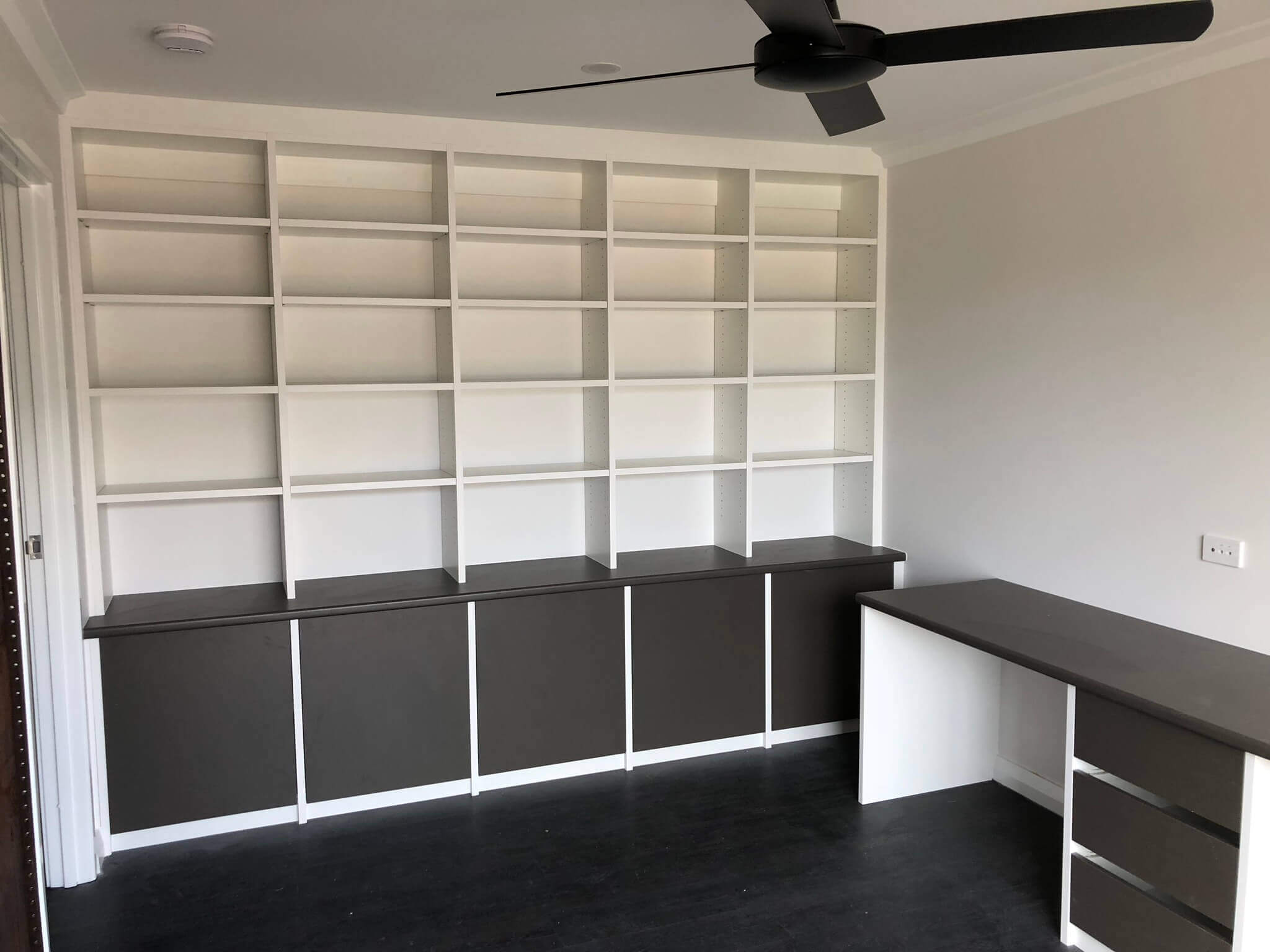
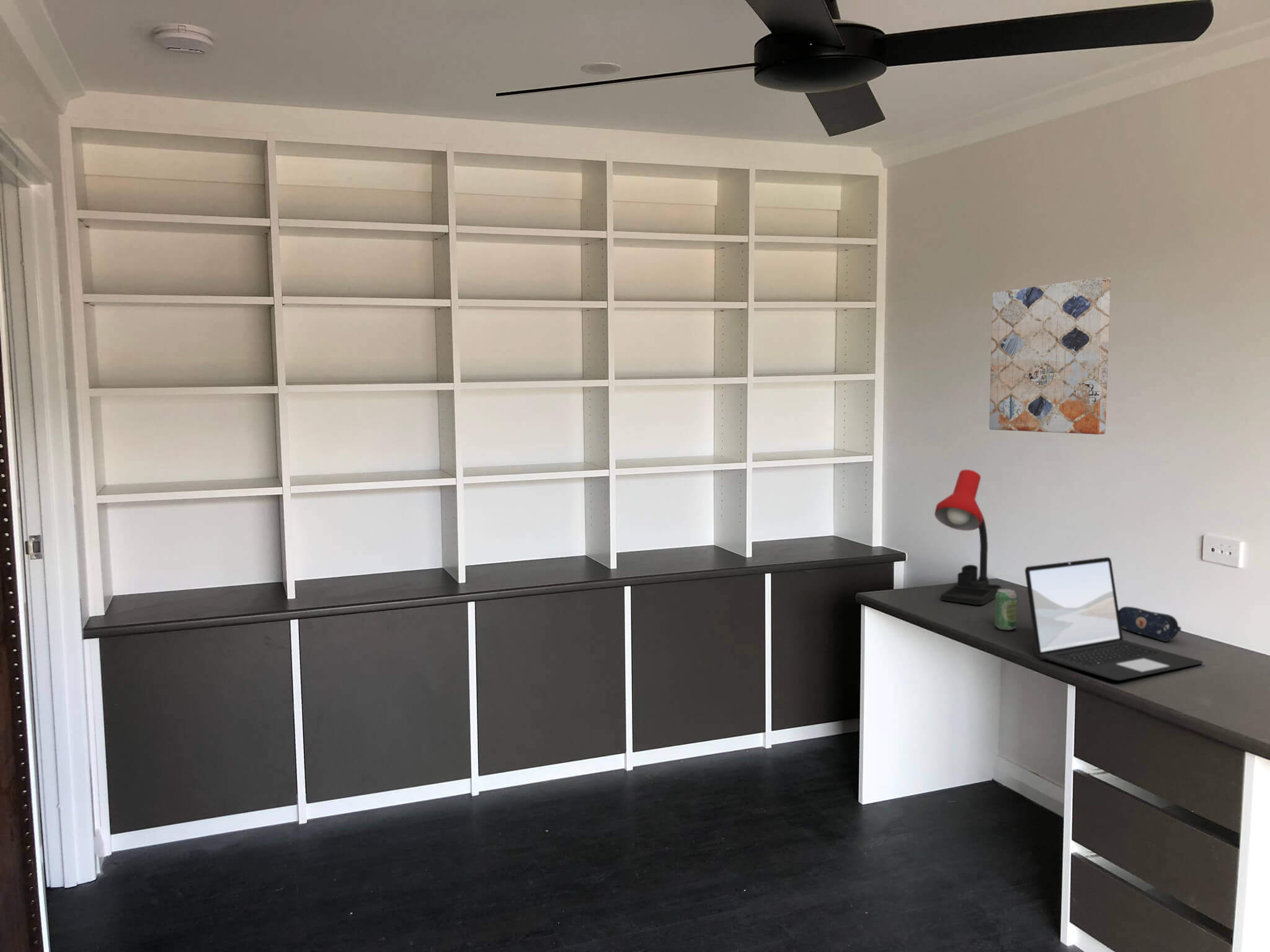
+ desk lamp [934,469,1004,606]
+ laptop [1024,557,1204,681]
+ pencil case [1119,606,1182,642]
+ beverage can [994,588,1018,631]
+ wall art [988,276,1111,435]
